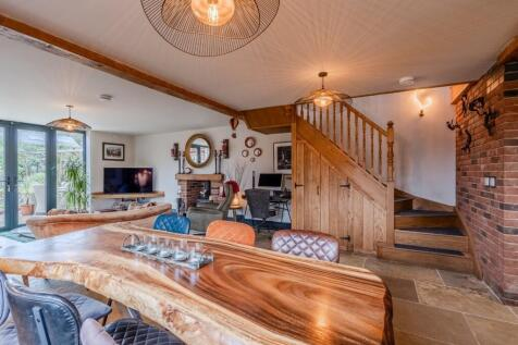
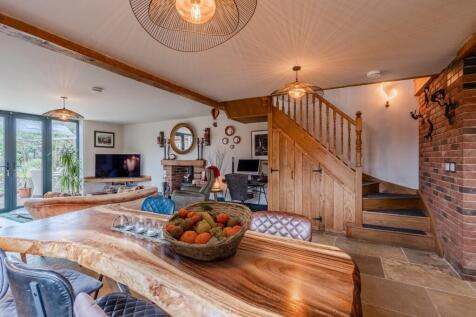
+ fruit basket [161,201,254,262]
